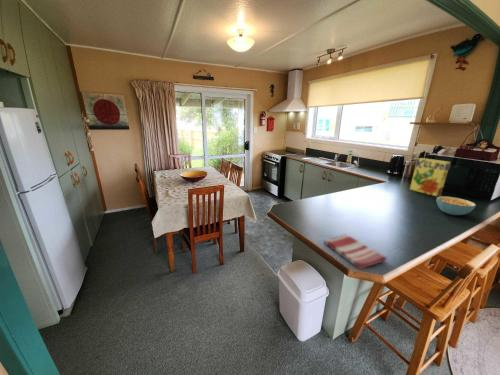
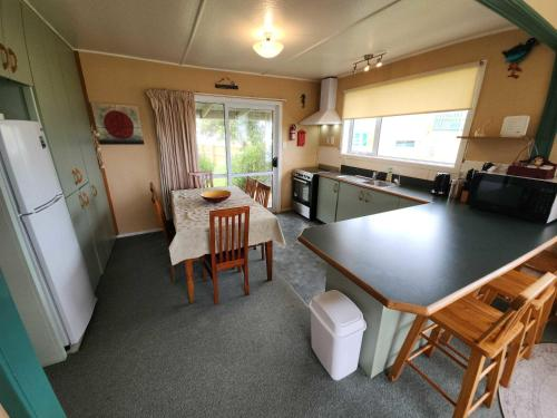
- dish towel [323,233,388,270]
- cereal box [409,157,451,197]
- cereal bowl [435,195,477,216]
